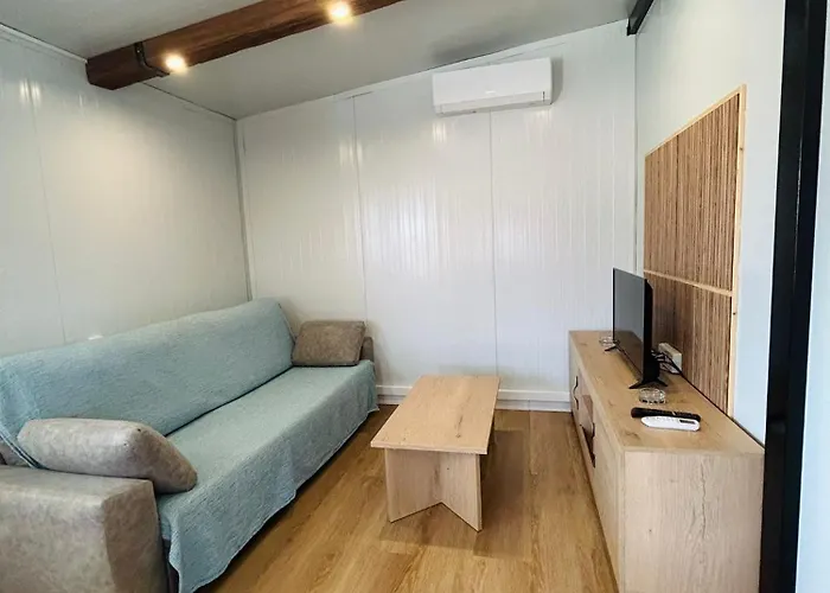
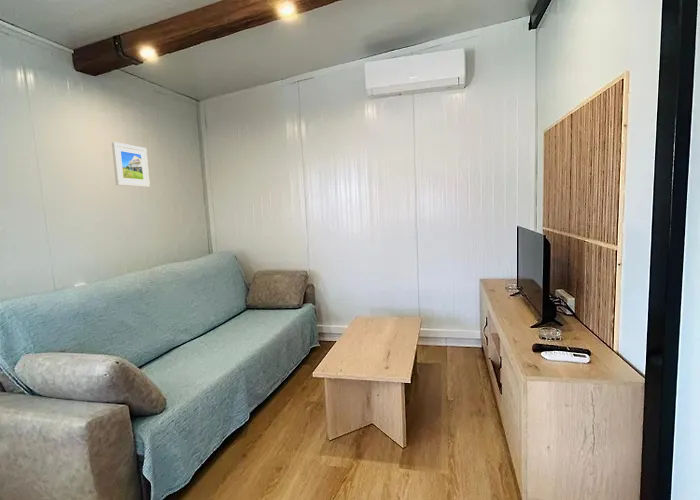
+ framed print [111,141,151,188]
